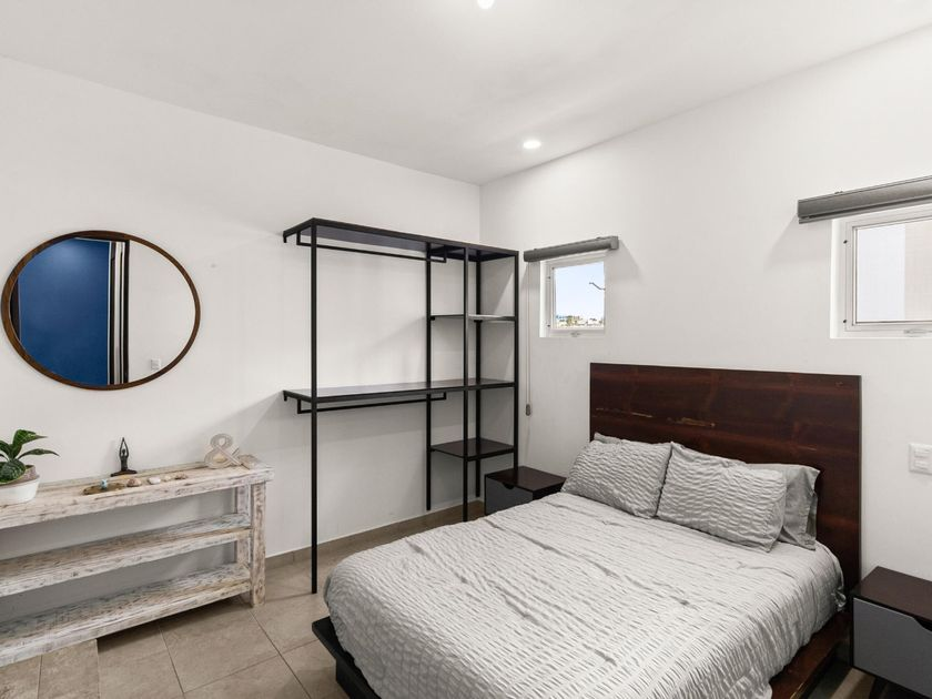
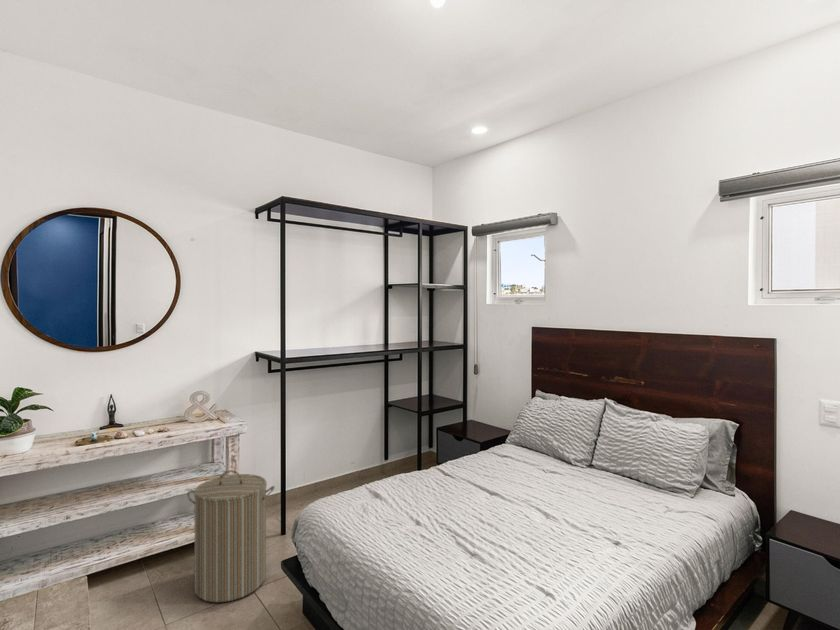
+ laundry hamper [186,469,276,603]
